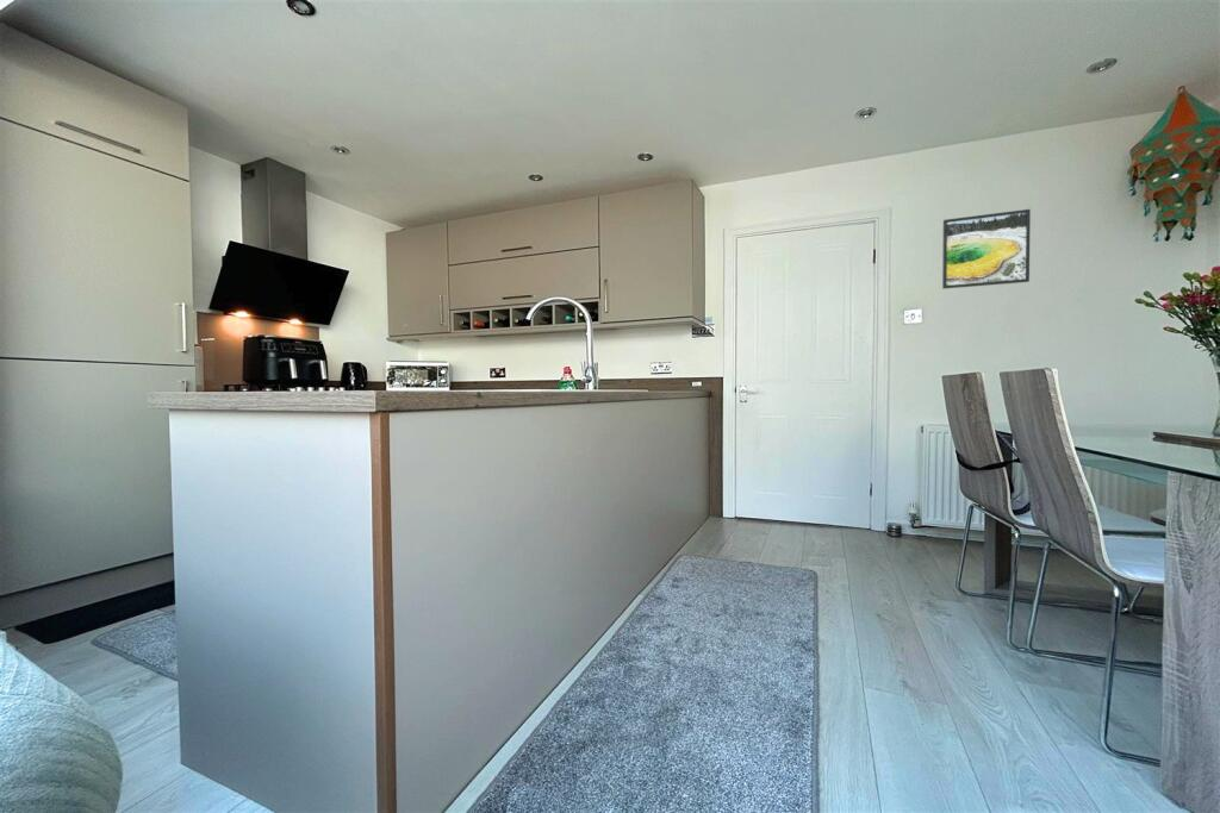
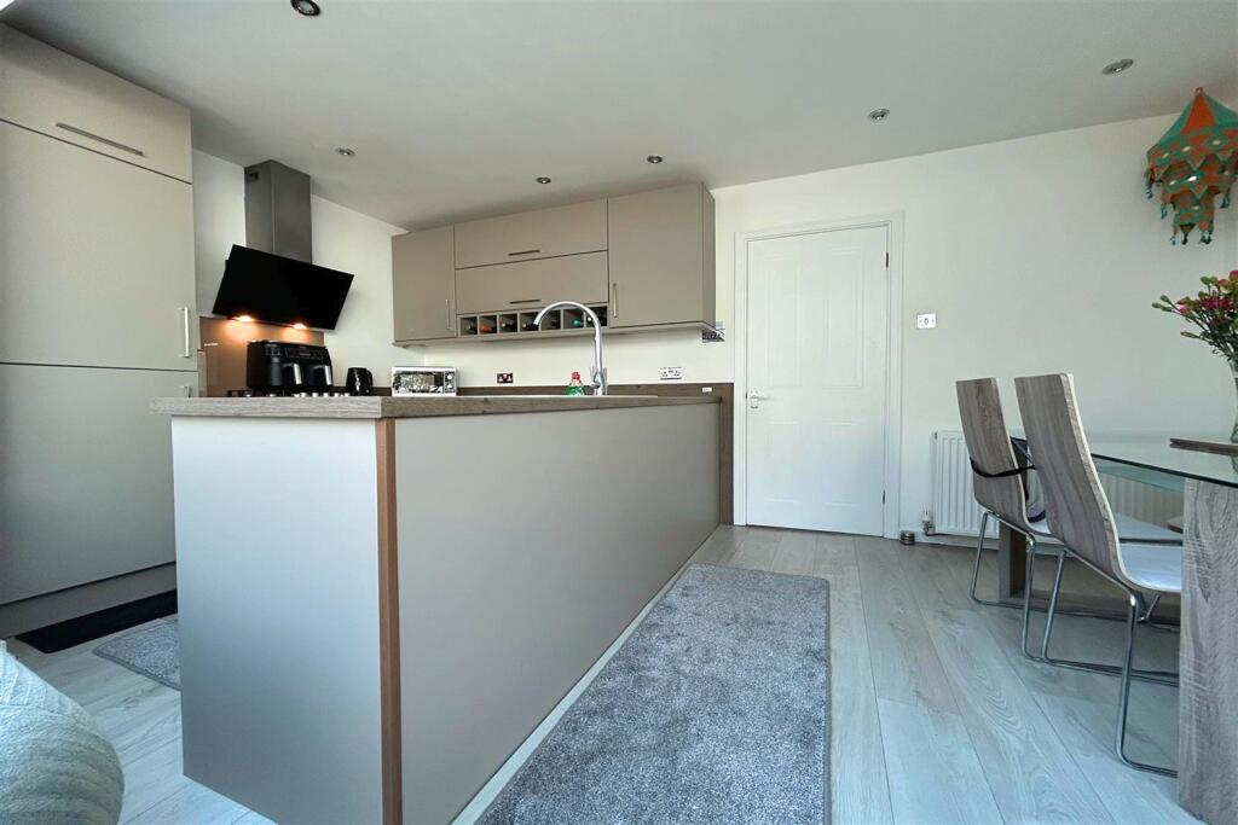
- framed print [941,208,1032,290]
